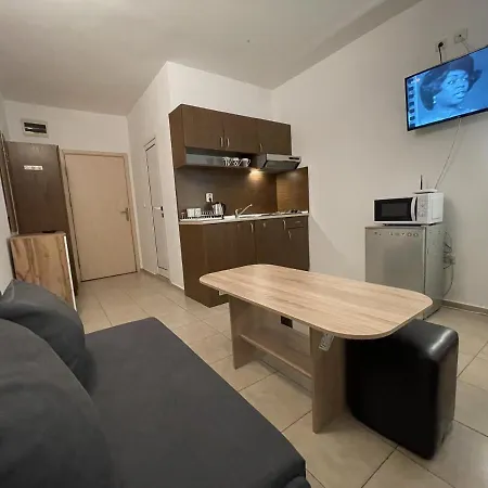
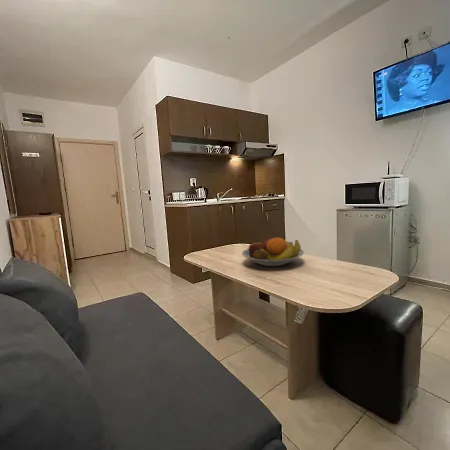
+ fruit bowl [241,237,305,267]
